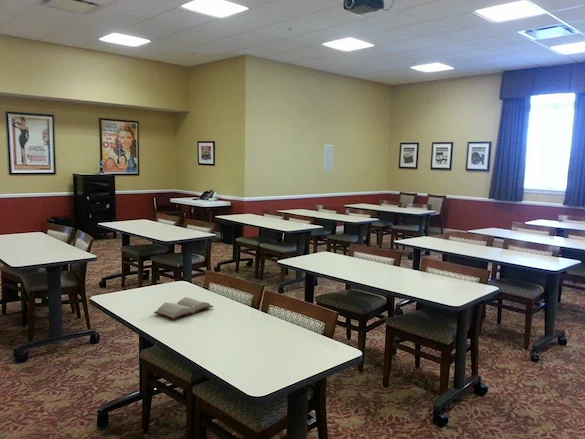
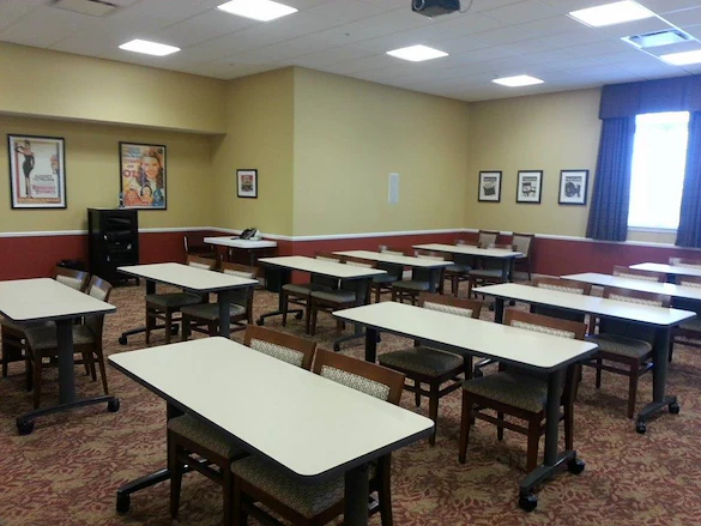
- hardback book [153,296,214,320]
